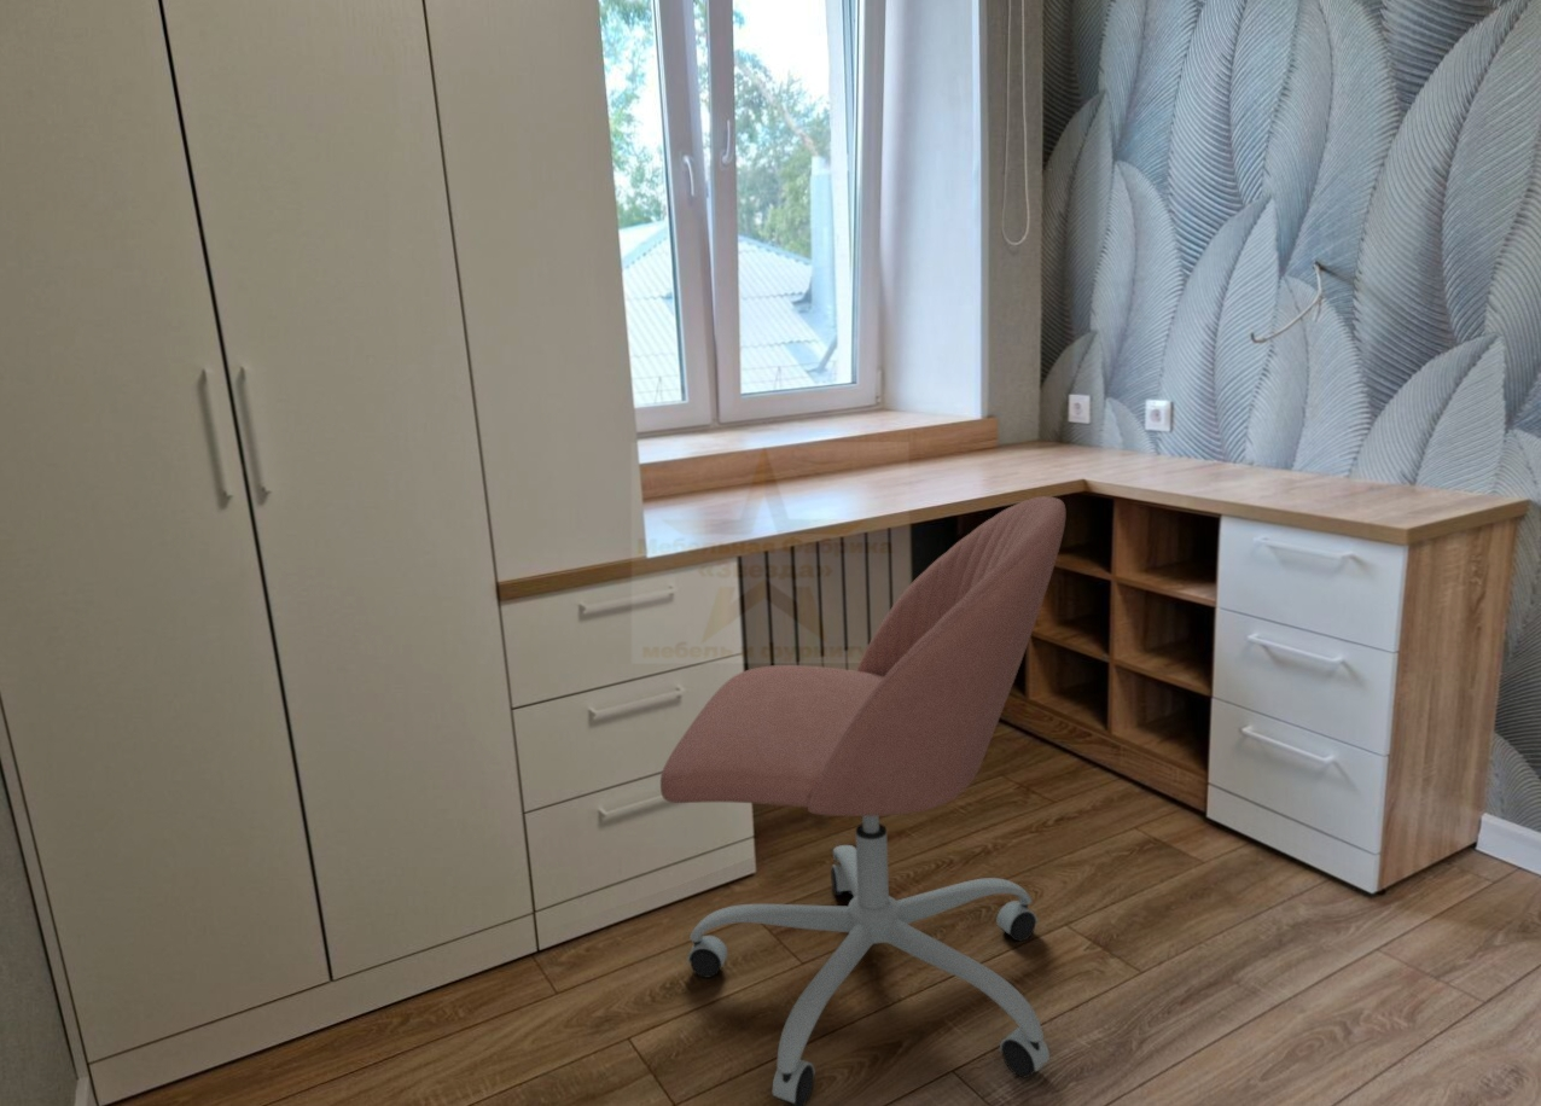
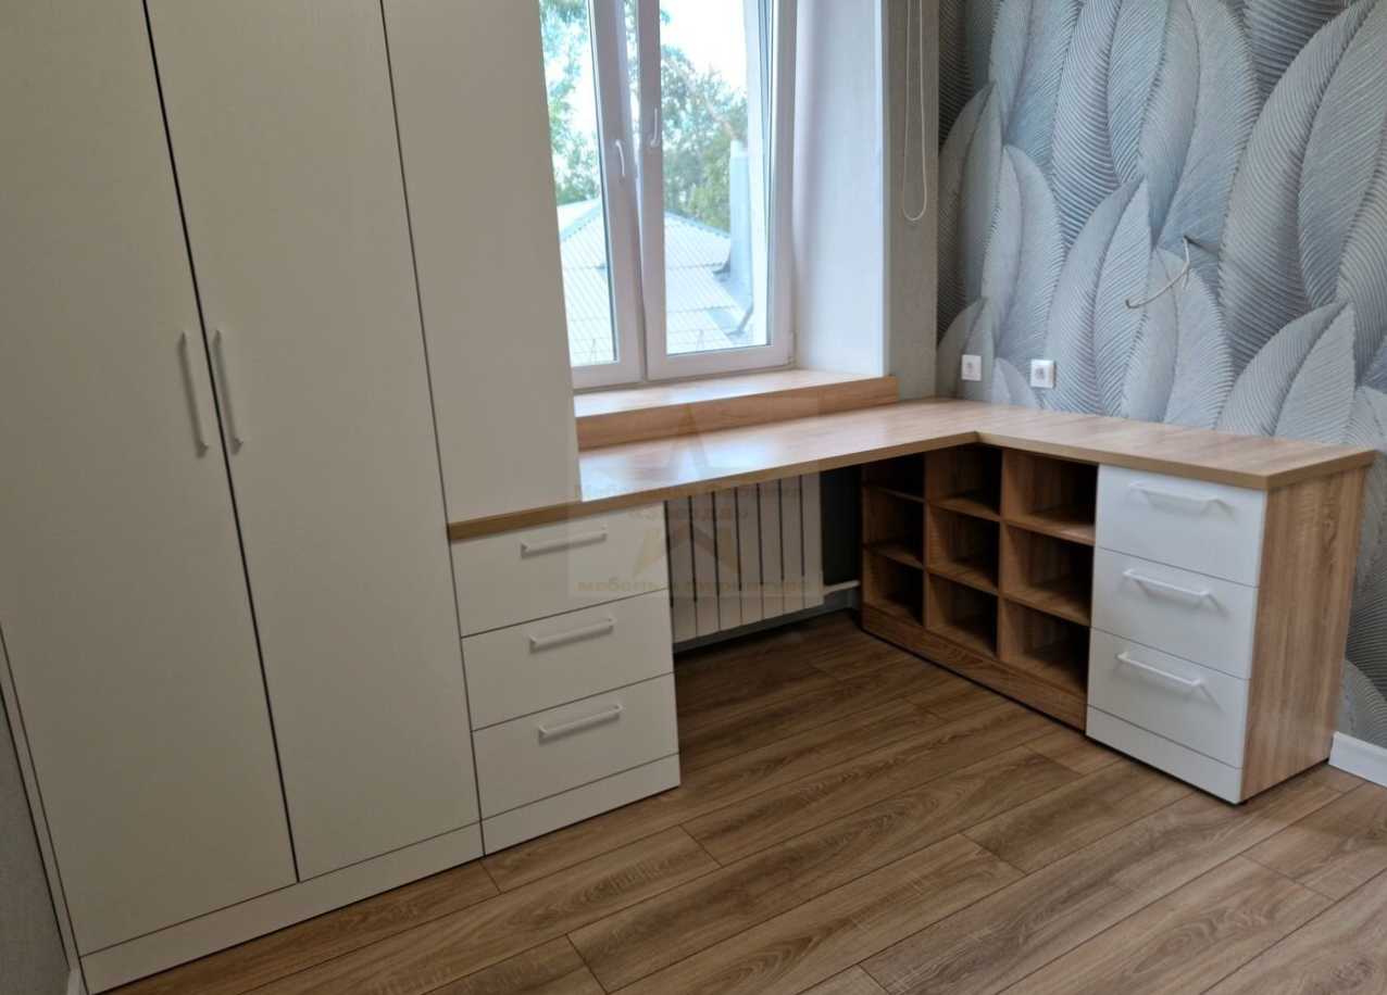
- office chair [659,495,1066,1106]
